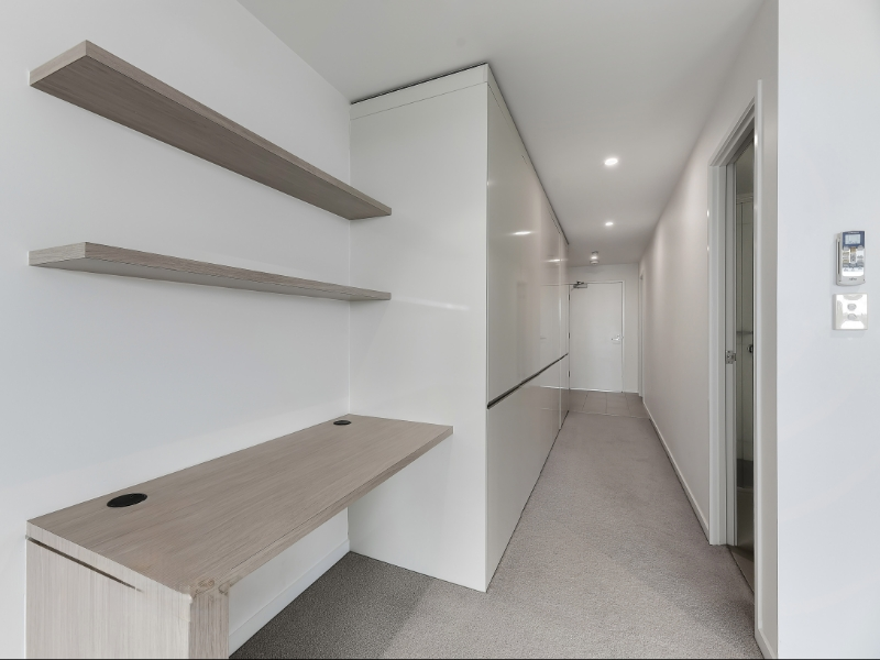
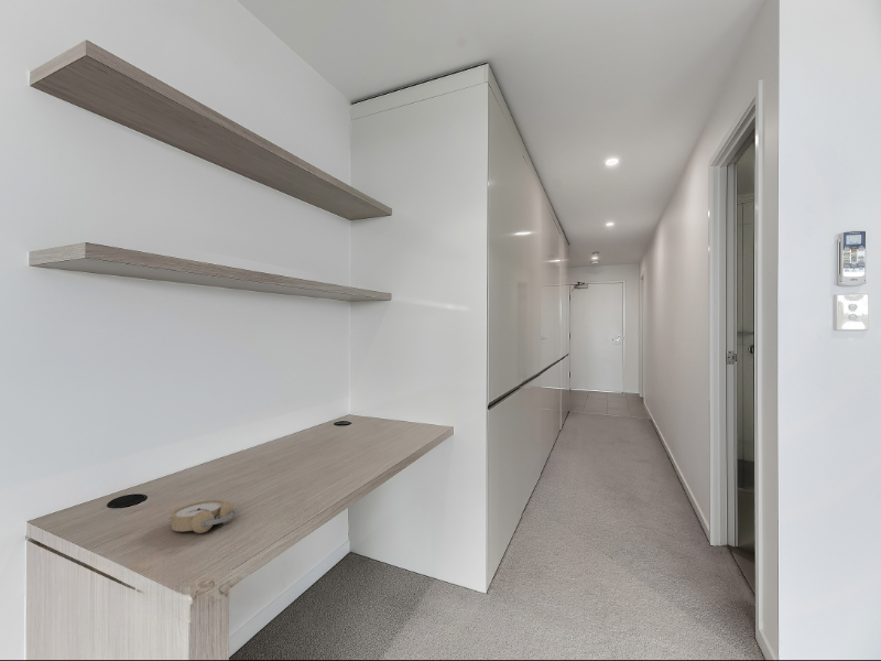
+ alarm clock [167,499,237,534]
